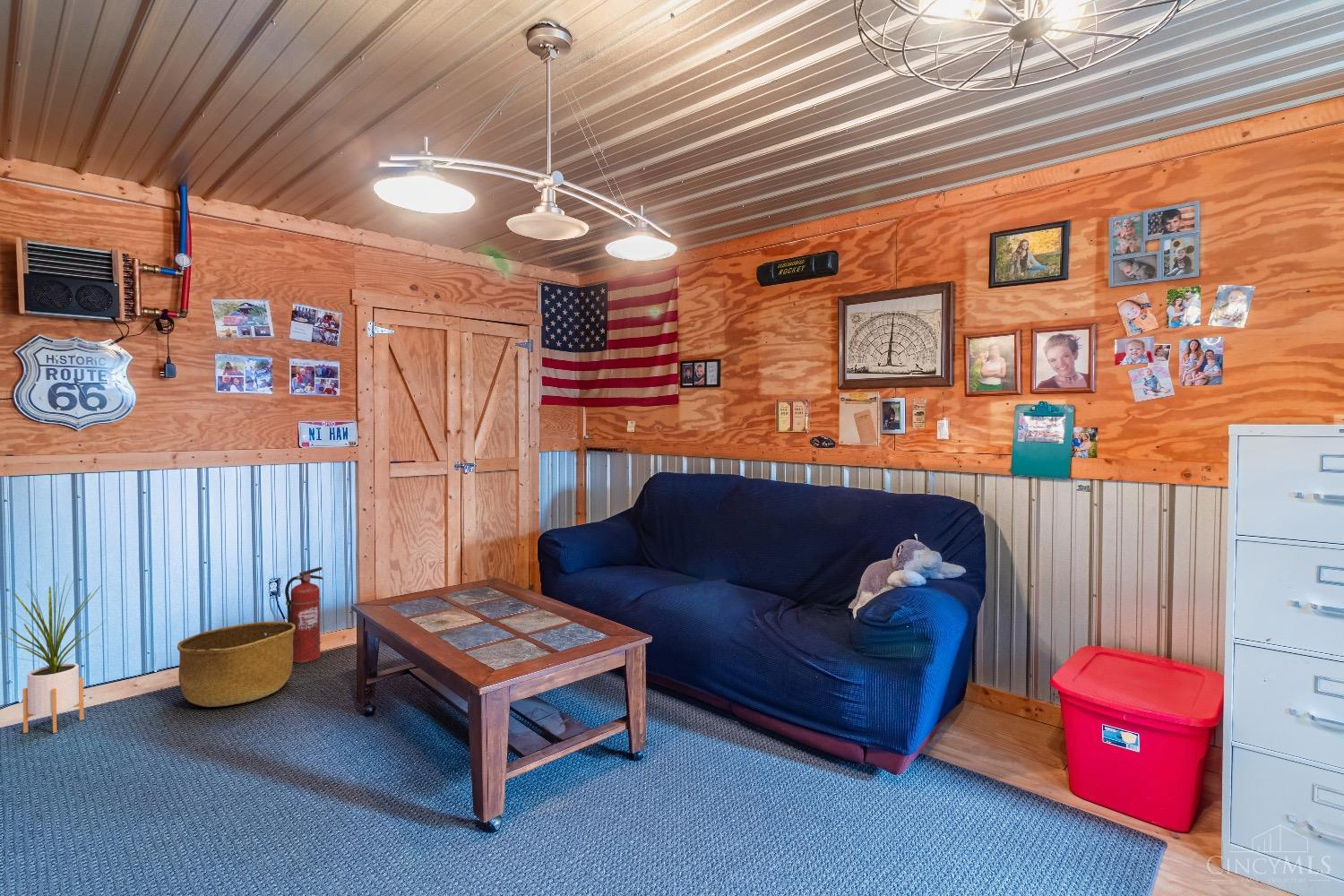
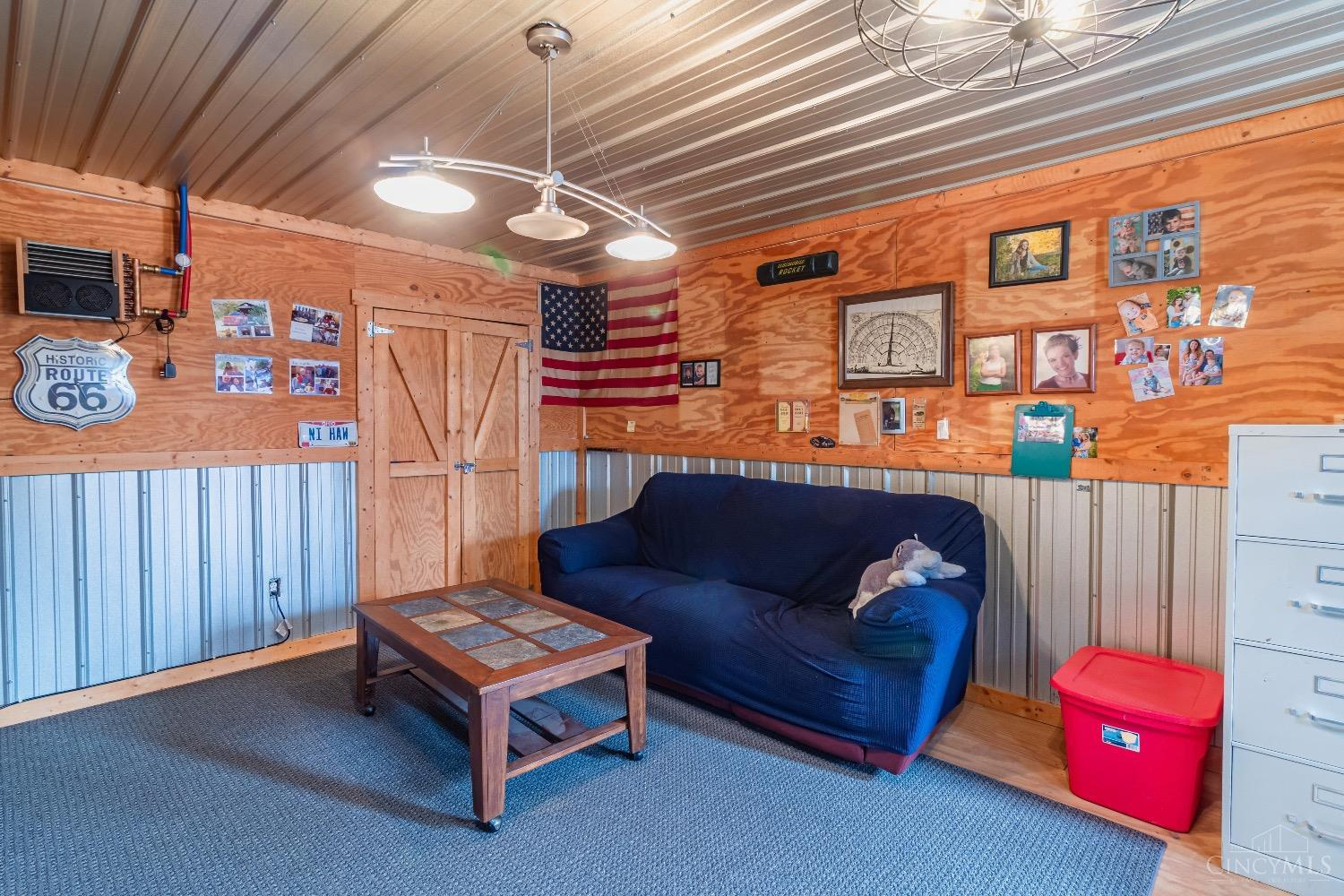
- basket [177,621,296,708]
- house plant [0,573,108,734]
- fire extinguisher [284,566,324,664]
